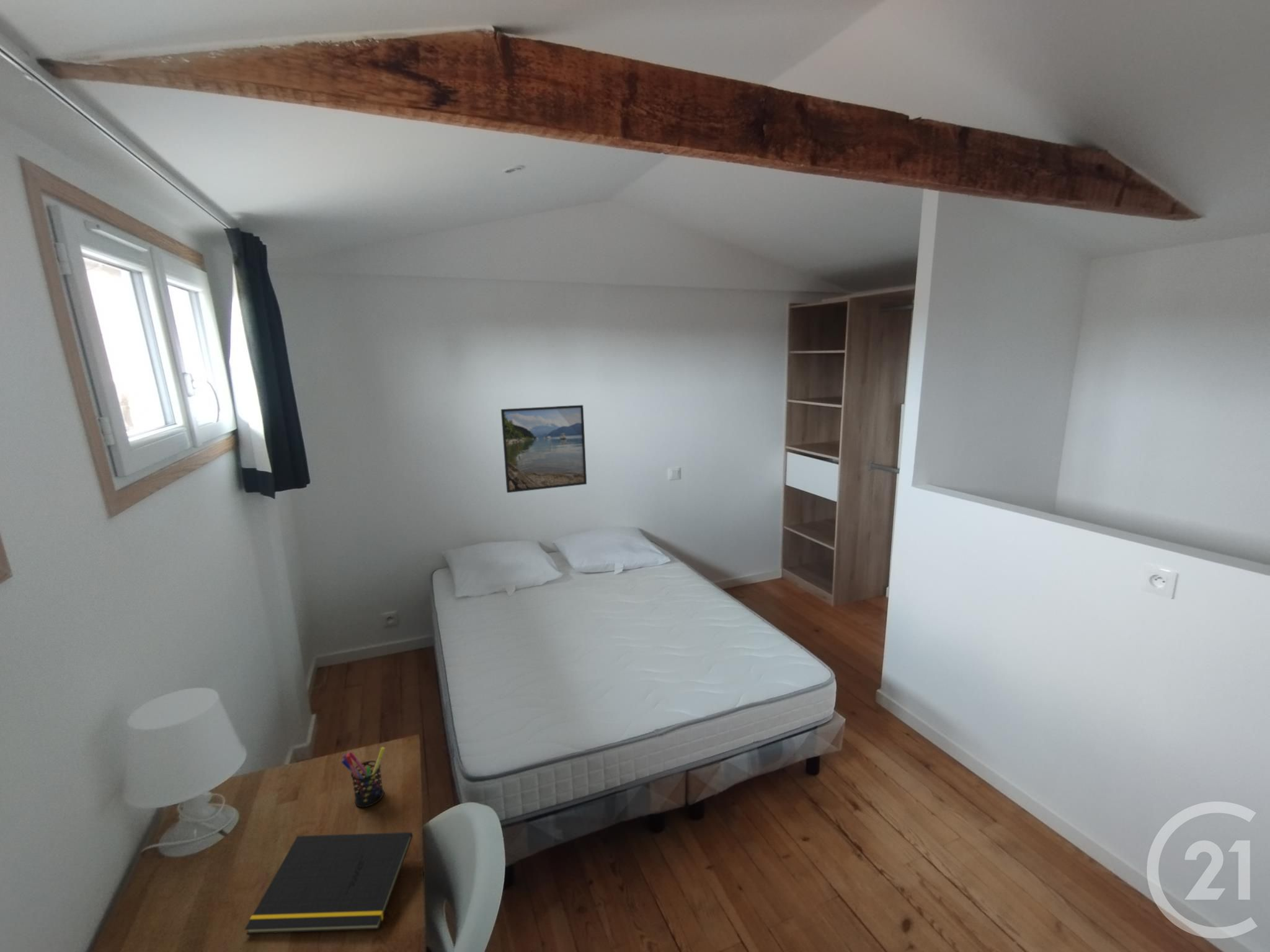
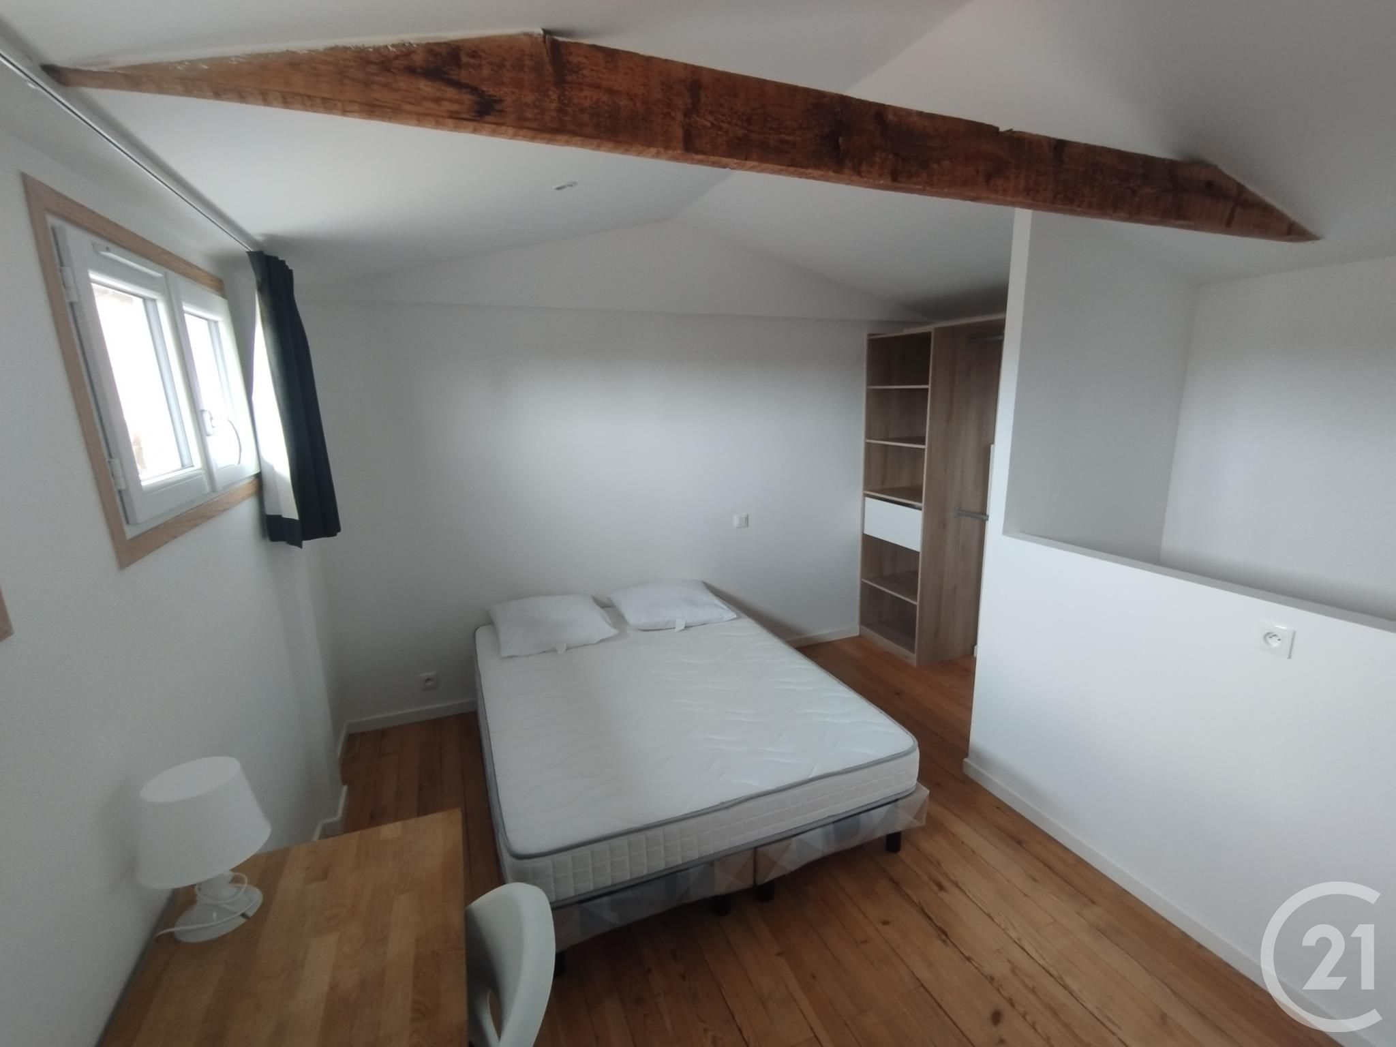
- pen holder [341,747,385,808]
- notepad [244,832,414,935]
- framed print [500,404,587,493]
